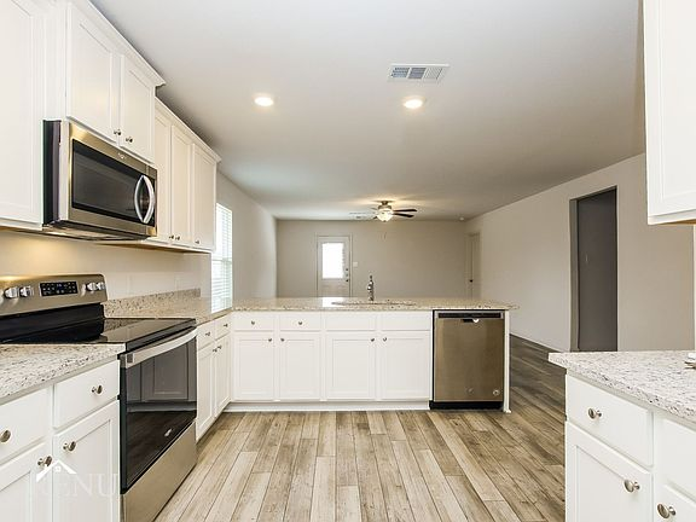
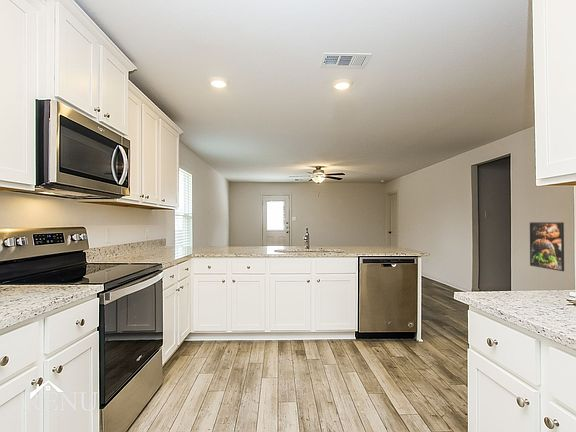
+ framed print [529,221,565,272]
